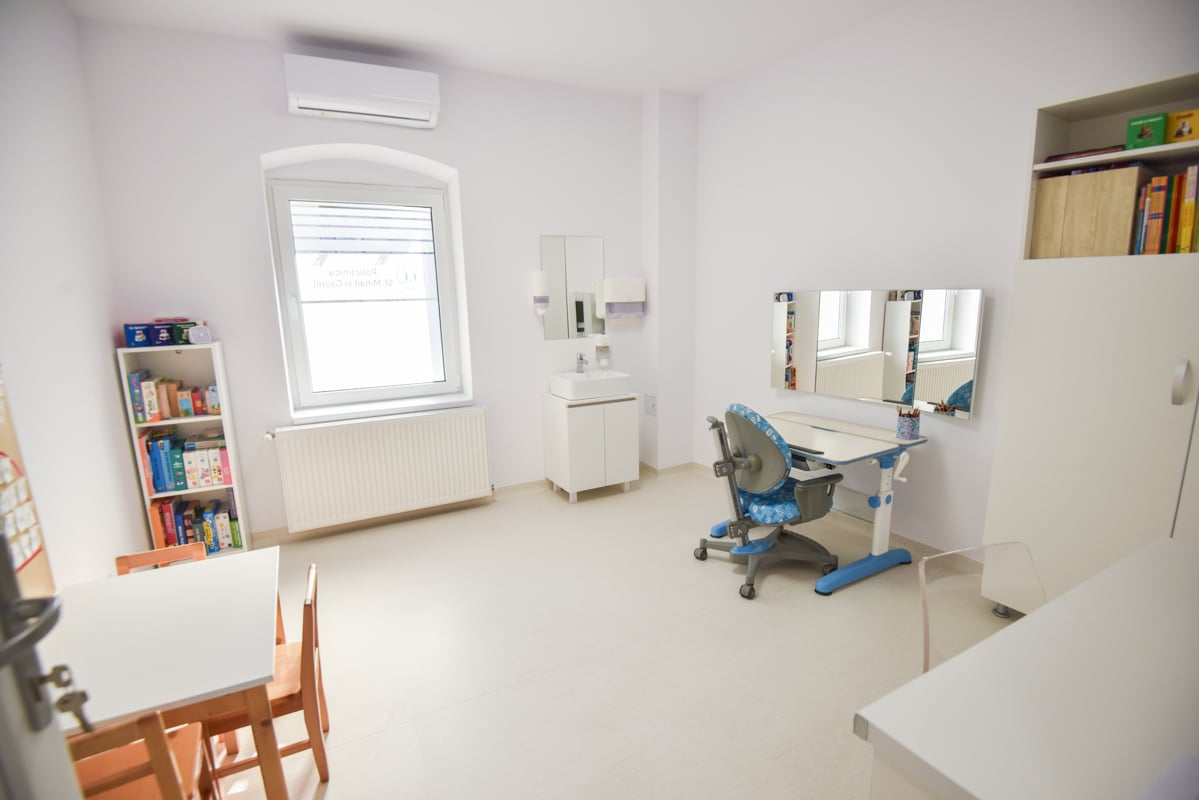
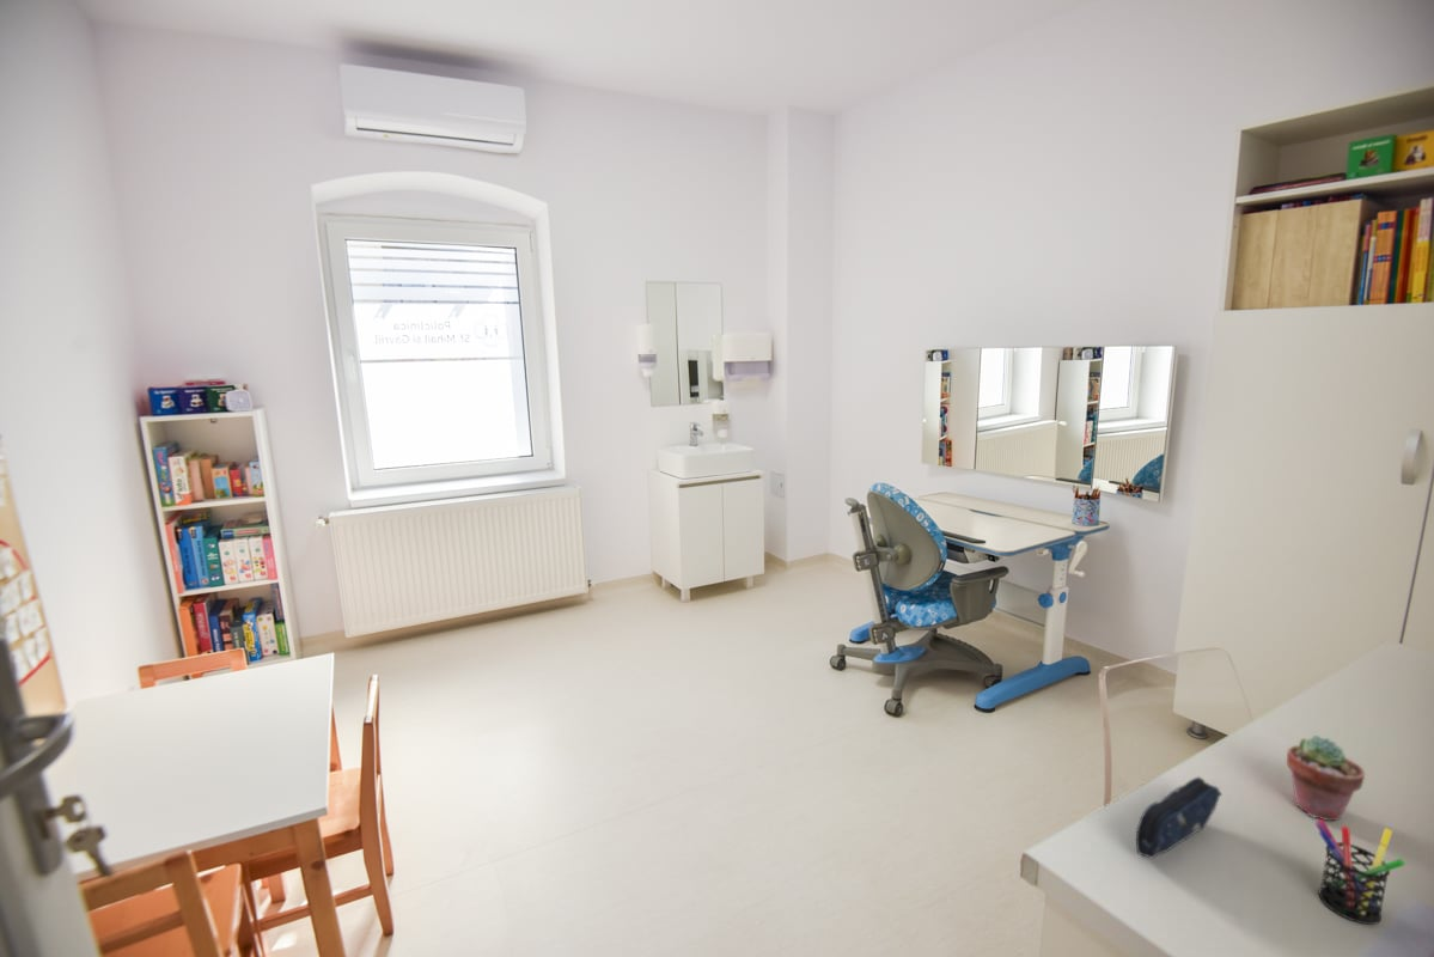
+ potted succulent [1286,734,1366,822]
+ pencil case [1135,776,1224,860]
+ pen holder [1314,818,1406,926]
